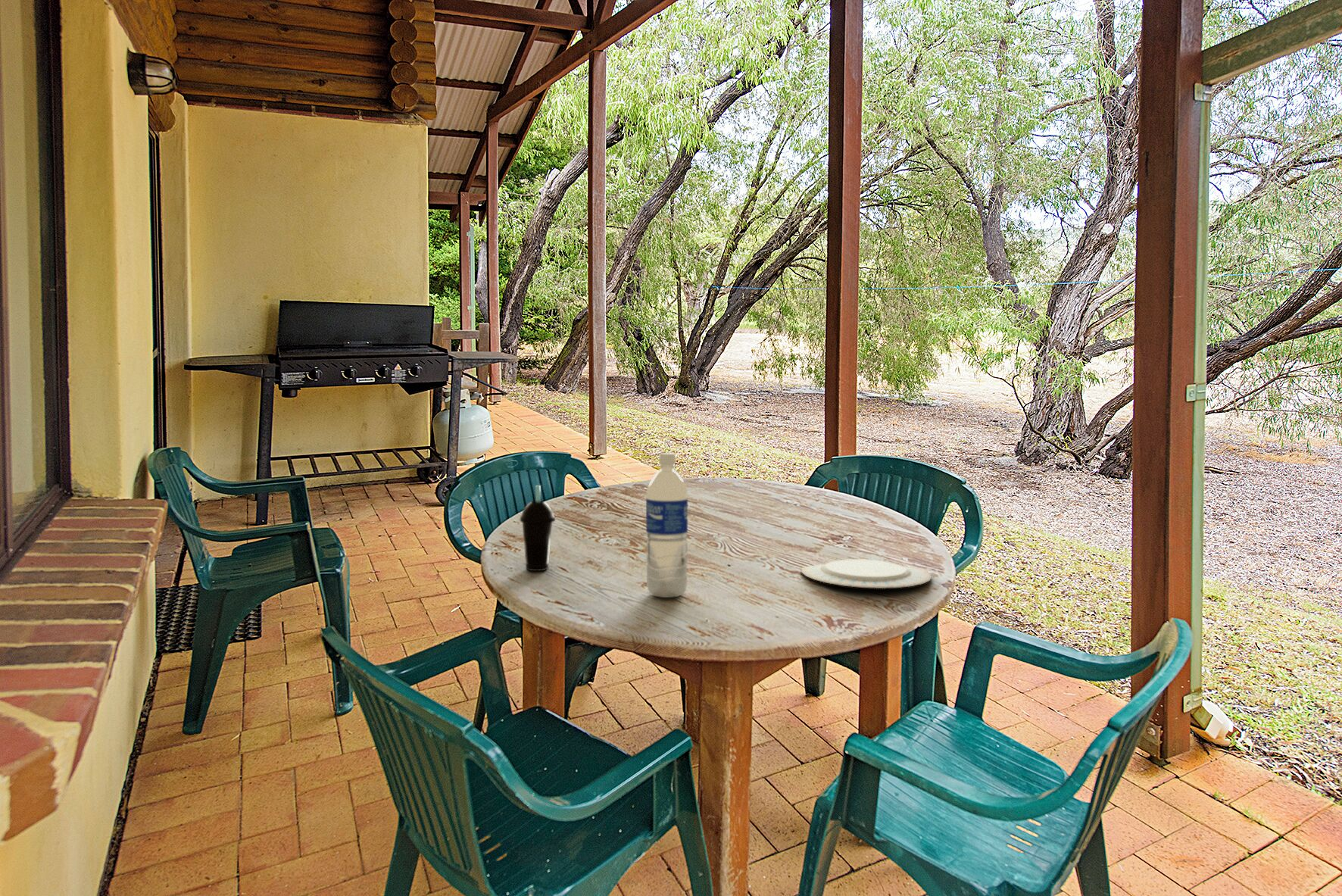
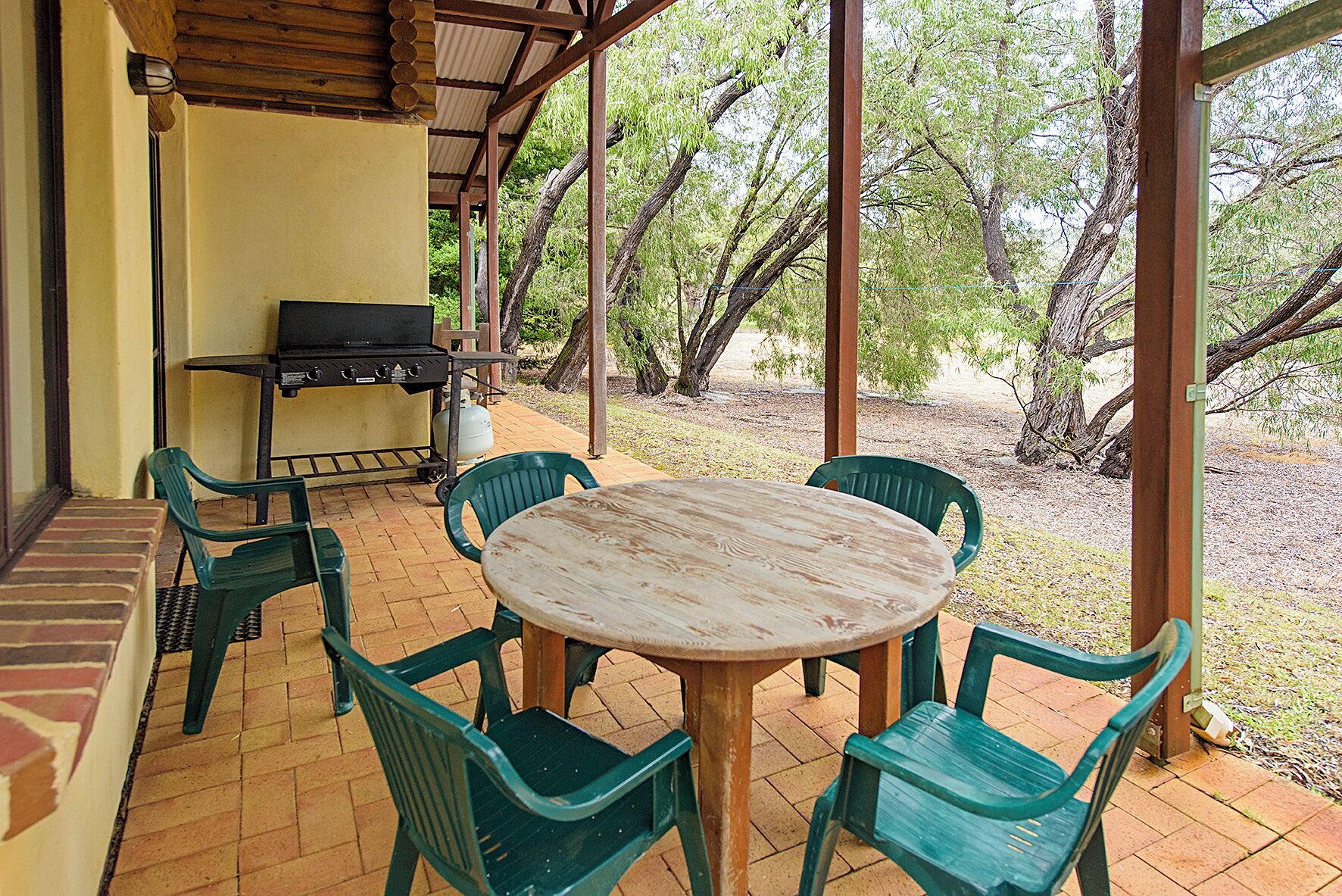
- cup [519,485,556,572]
- water bottle [645,452,688,598]
- chinaware [801,558,933,589]
